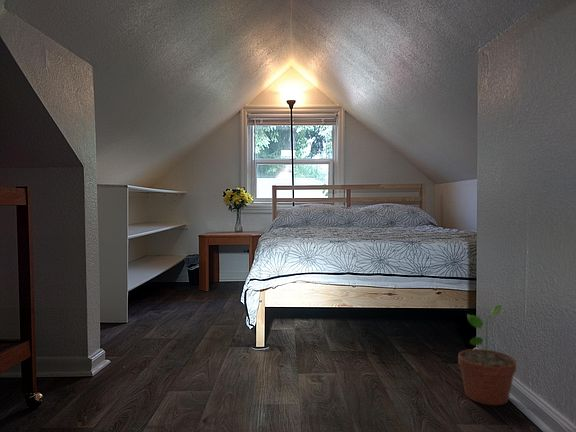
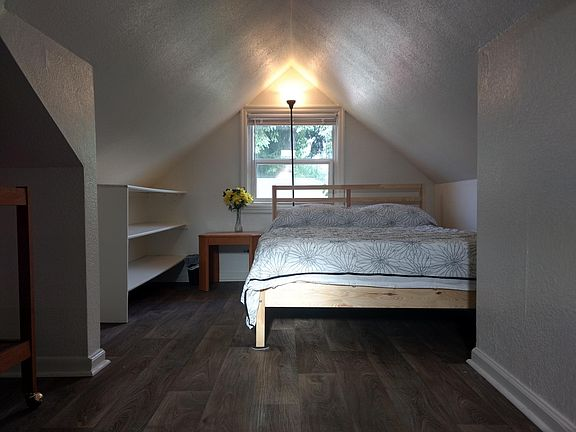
- potted plant [457,304,517,406]
